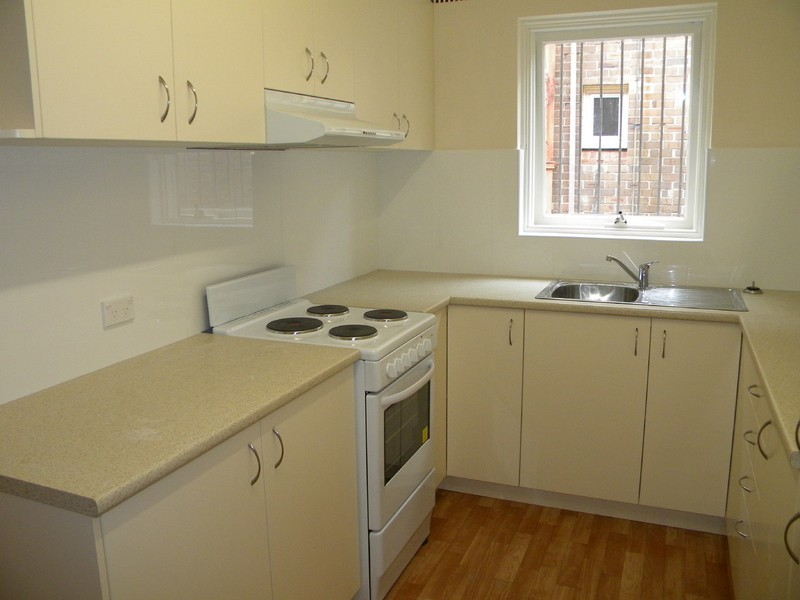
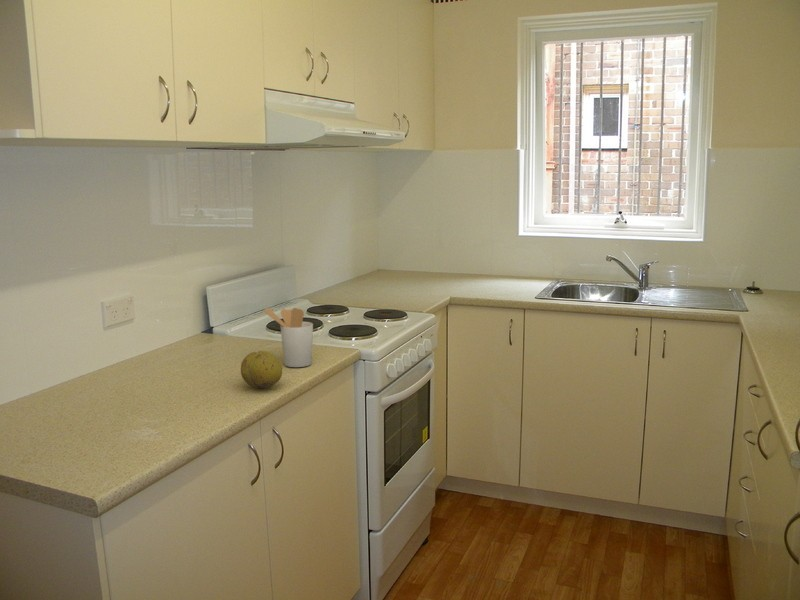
+ utensil holder [263,307,314,368]
+ fruit [240,350,283,389]
